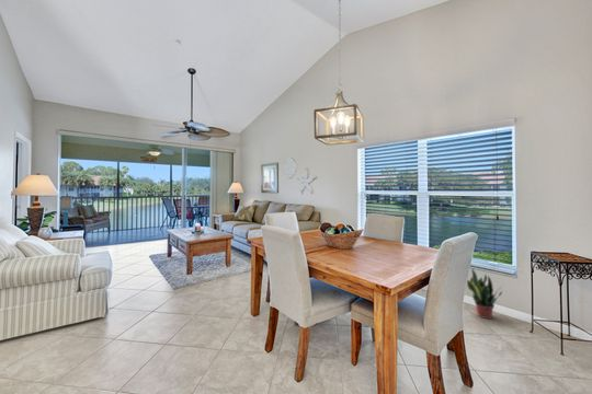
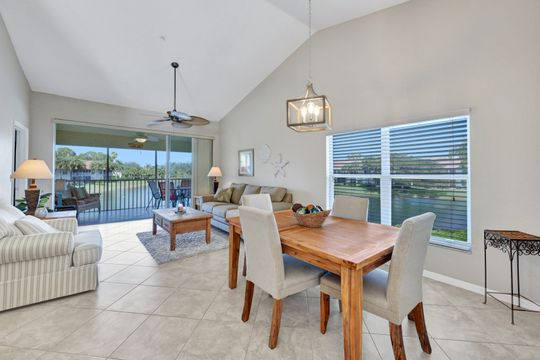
- potted plant [466,268,505,320]
